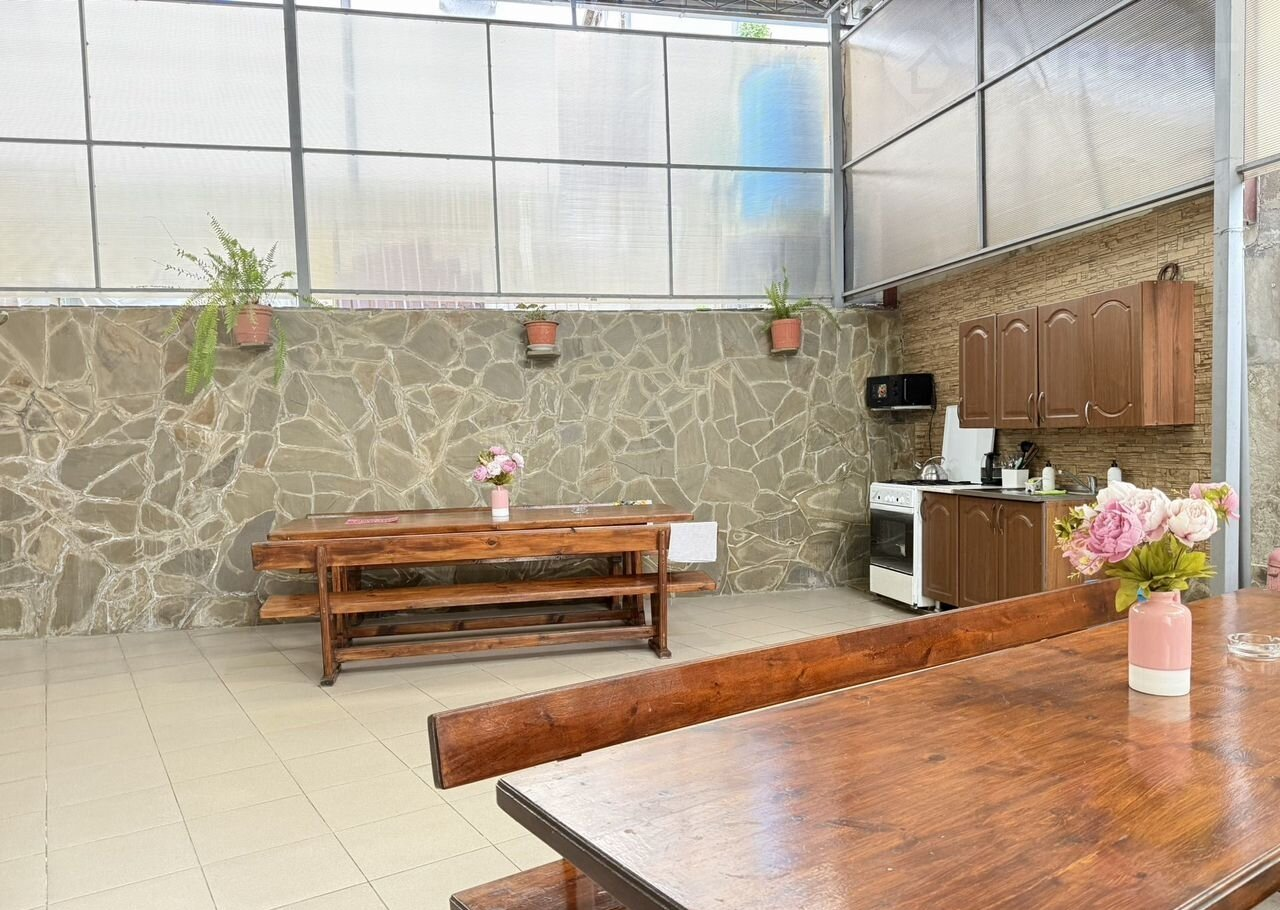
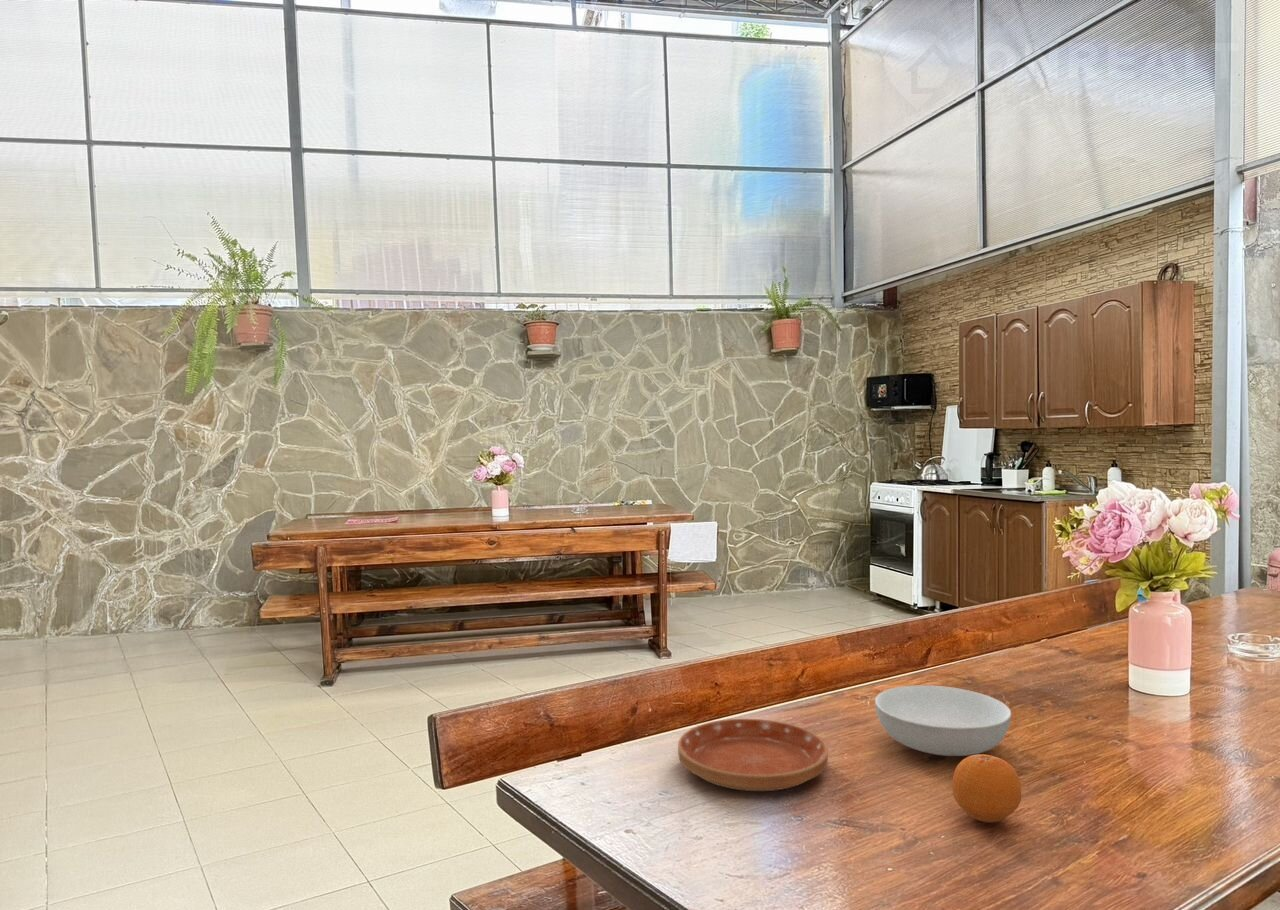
+ saucer [677,718,829,792]
+ fruit [951,753,1022,823]
+ serving bowl [874,684,1012,757]
